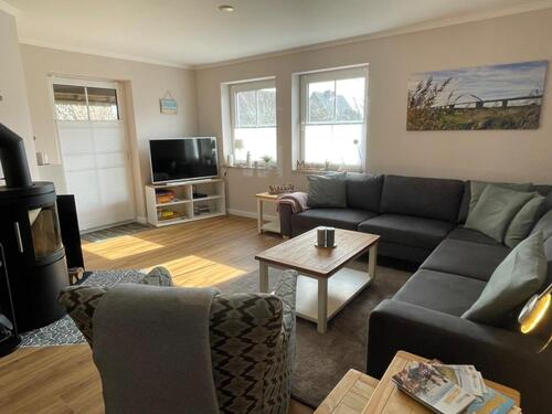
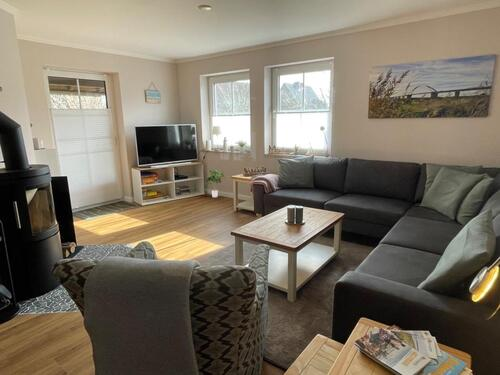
+ potted plant [204,169,226,198]
